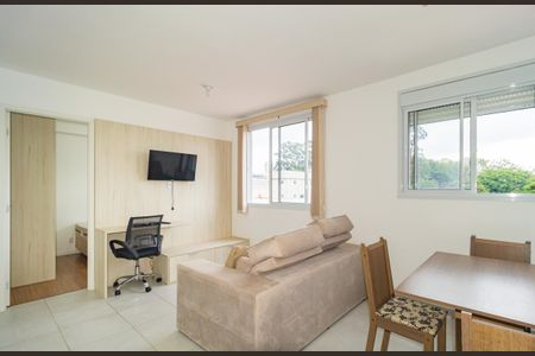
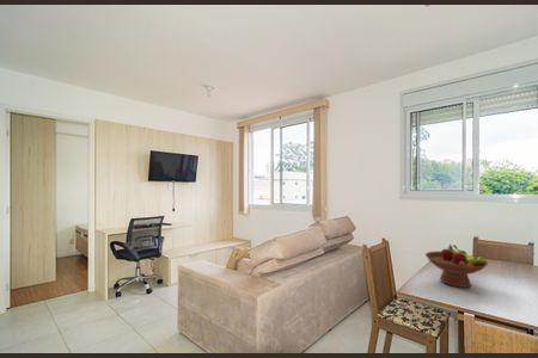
+ fruit bowl [424,243,489,289]
